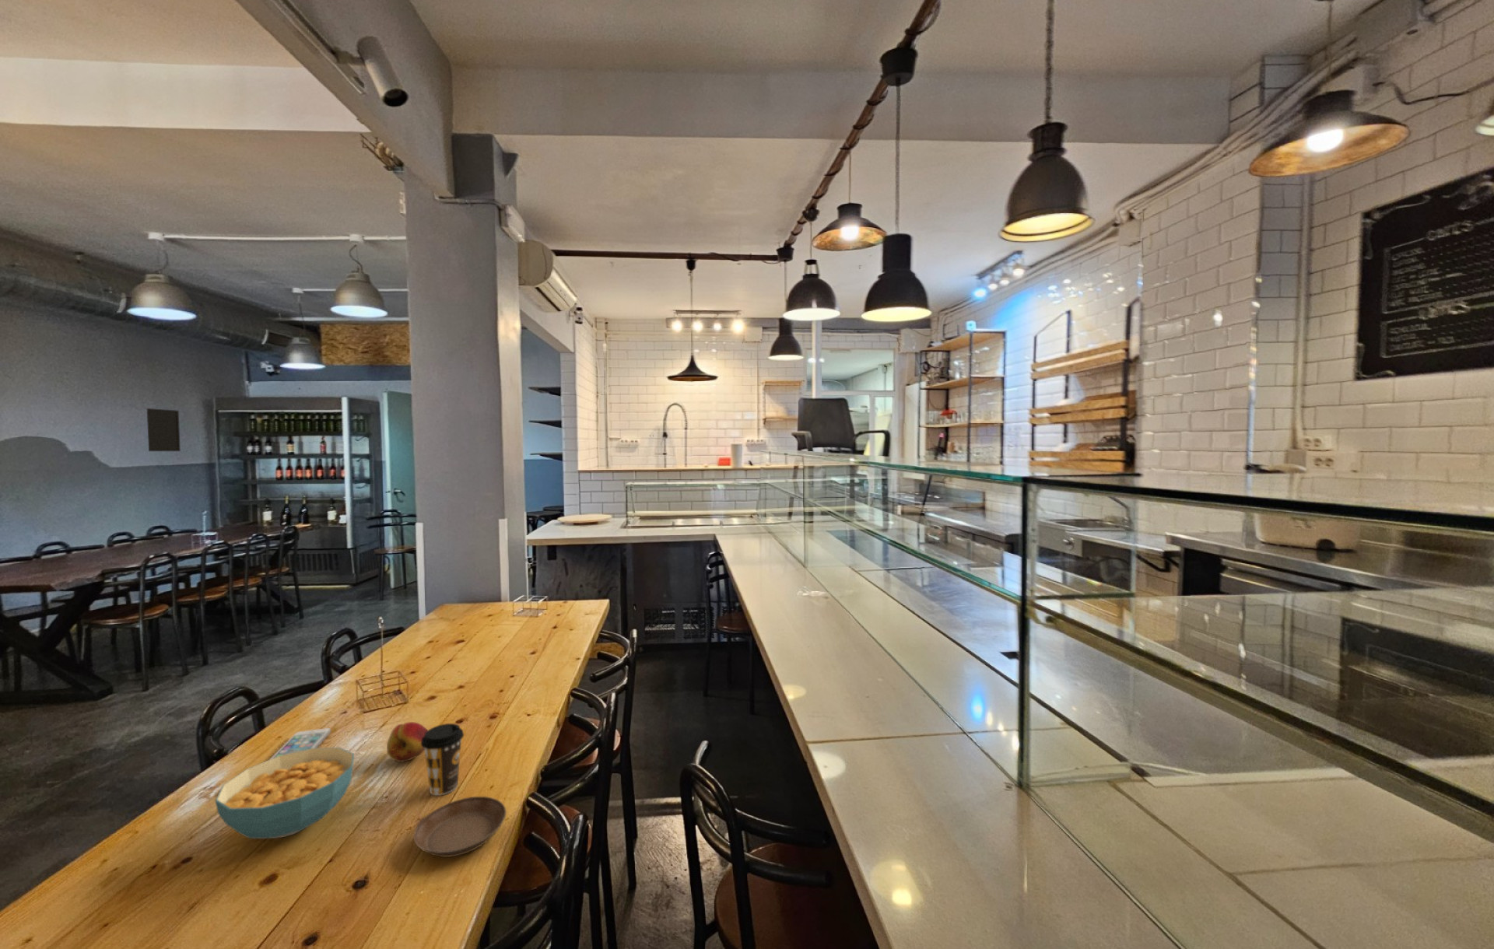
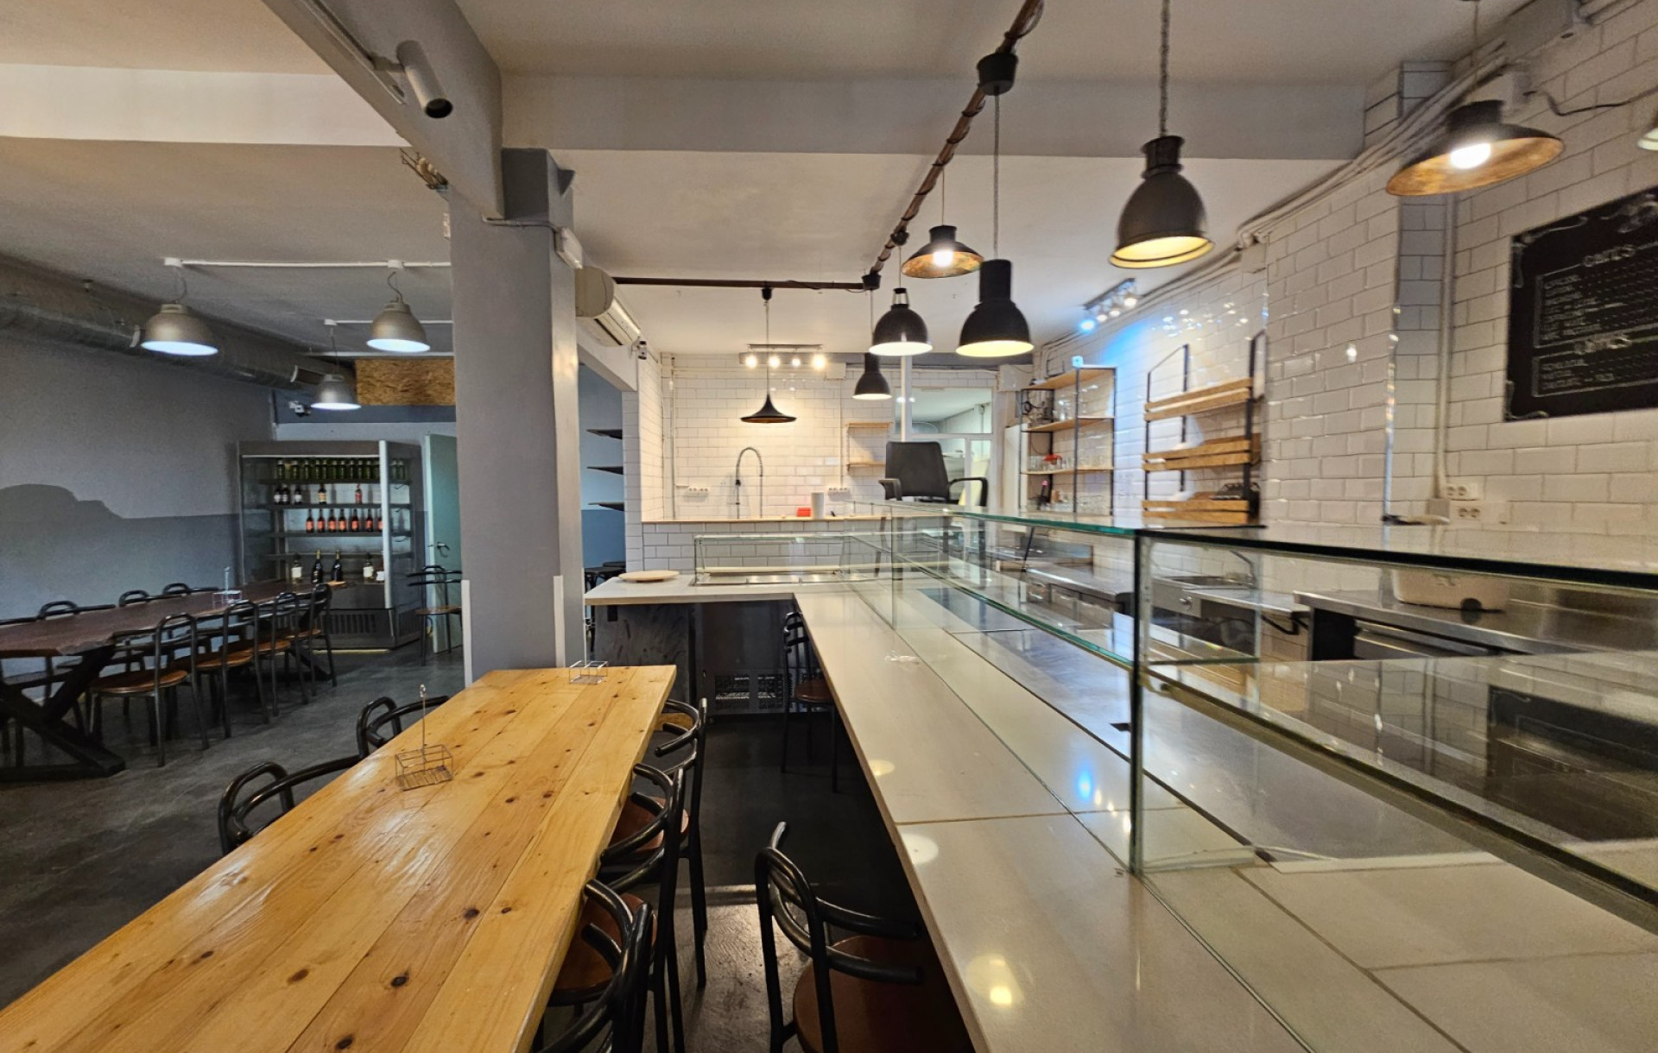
- fruit [385,722,428,763]
- wall art [146,408,181,452]
- saucer [413,796,507,858]
- coffee cup [421,723,465,797]
- cereal bowl [215,747,355,839]
- smartphone [269,727,331,760]
